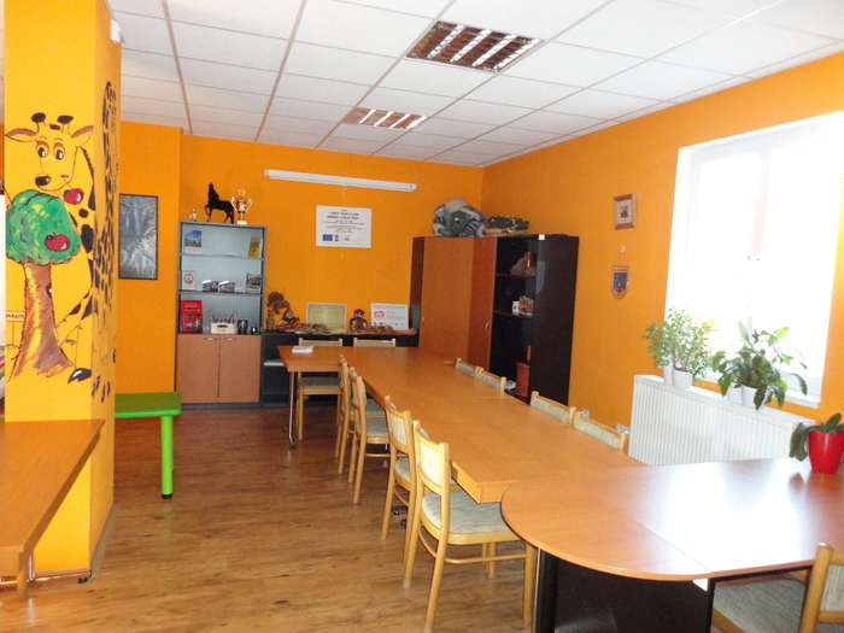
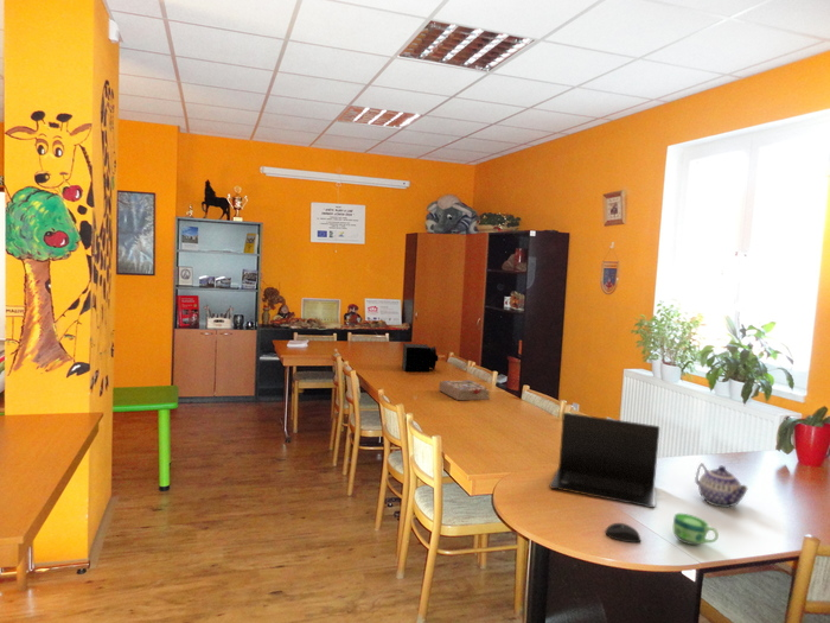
+ laptop [549,412,660,509]
+ book [438,380,491,401]
+ mouse [604,522,641,543]
+ speaker [401,343,439,373]
+ cup [672,513,720,546]
+ teapot [695,462,748,508]
